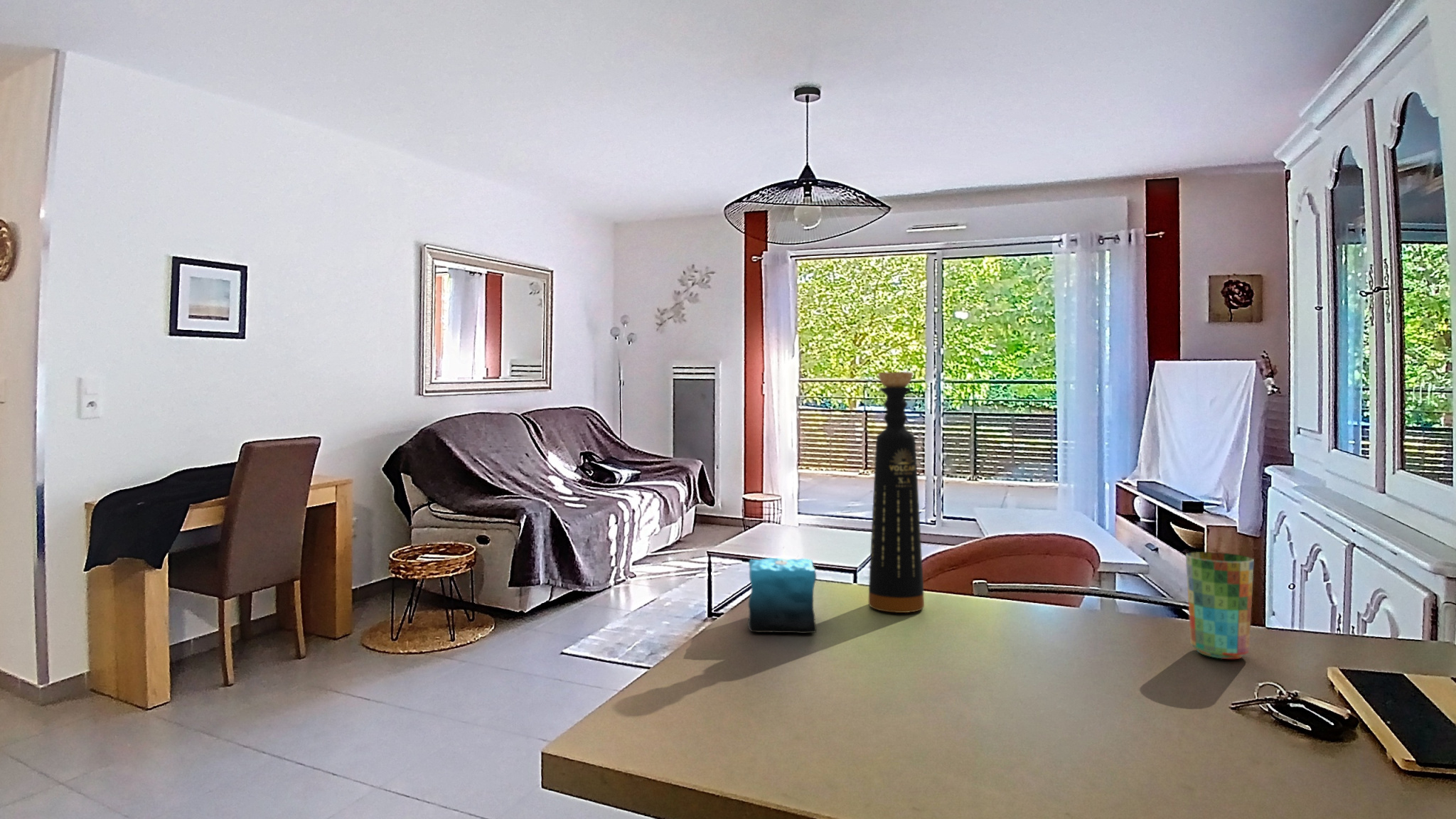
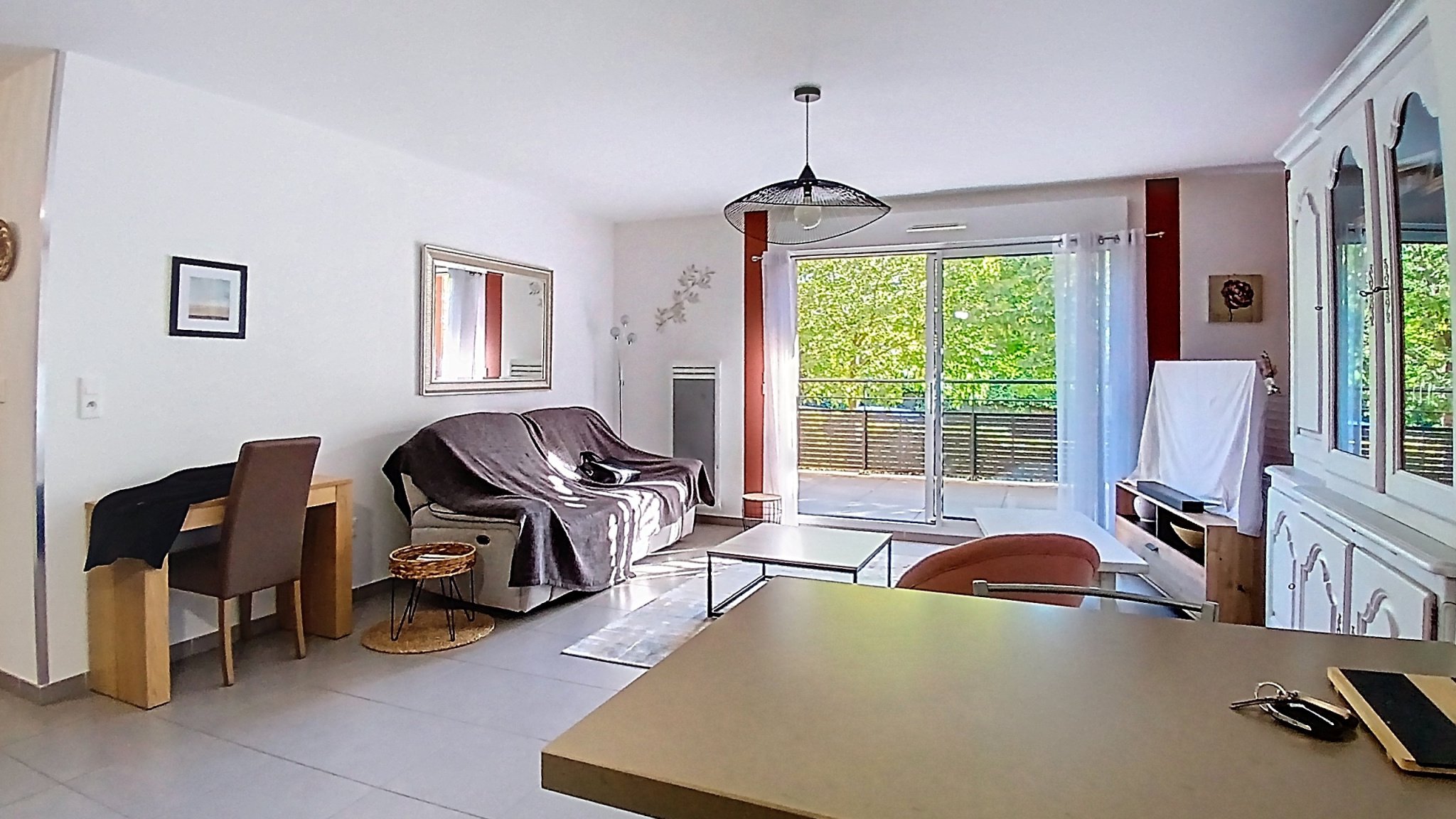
- cup [1185,551,1255,660]
- bottle [868,371,925,614]
- candle [747,538,817,634]
